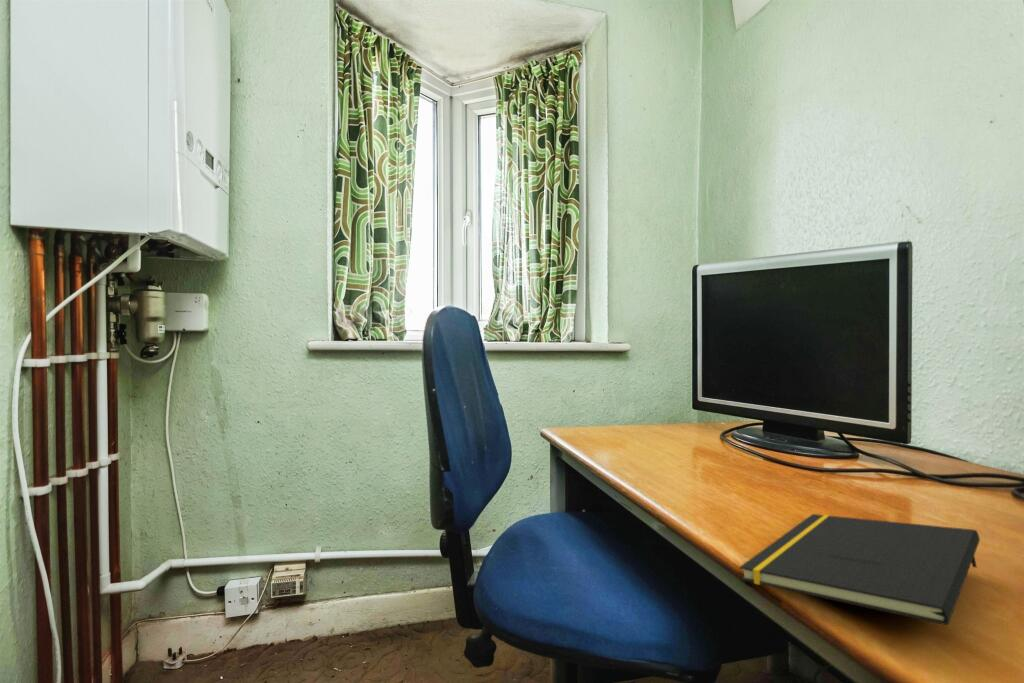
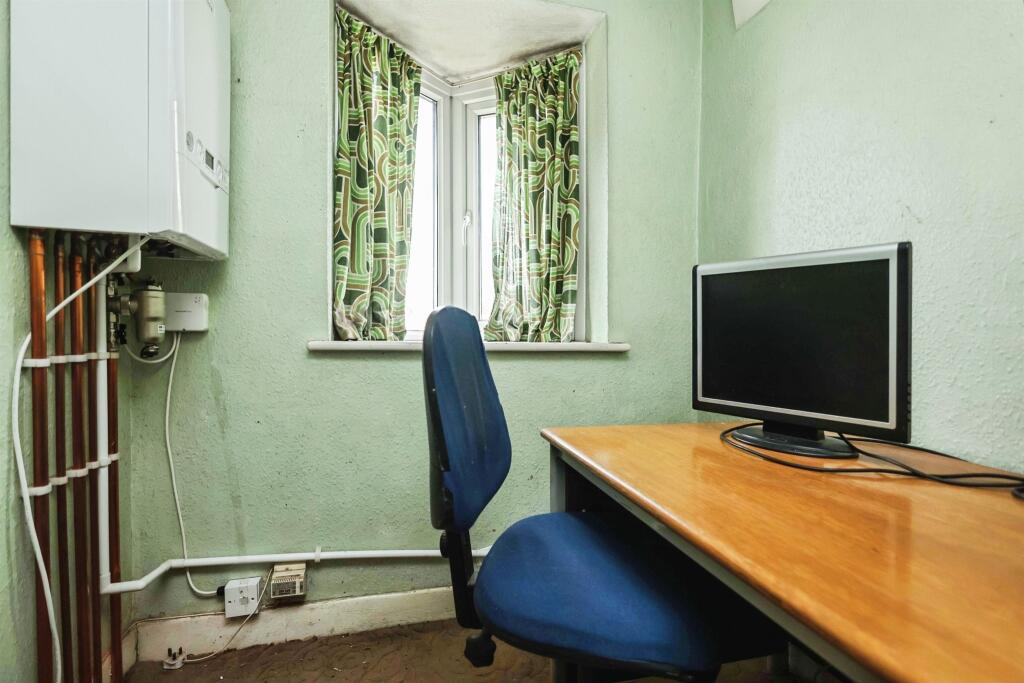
- notepad [739,513,981,626]
